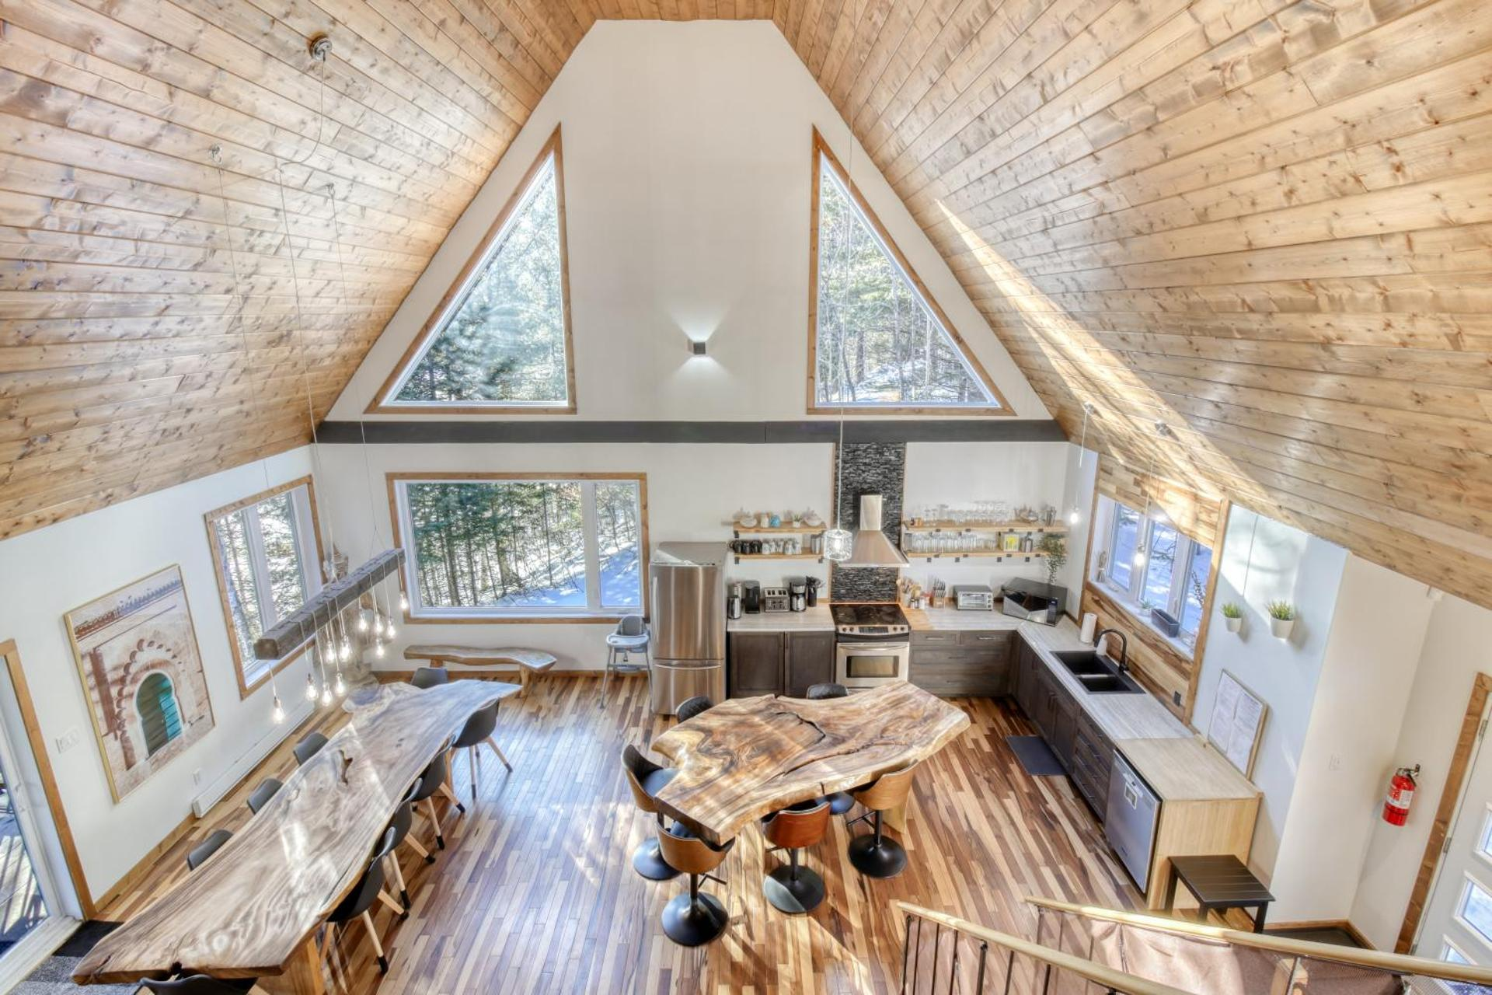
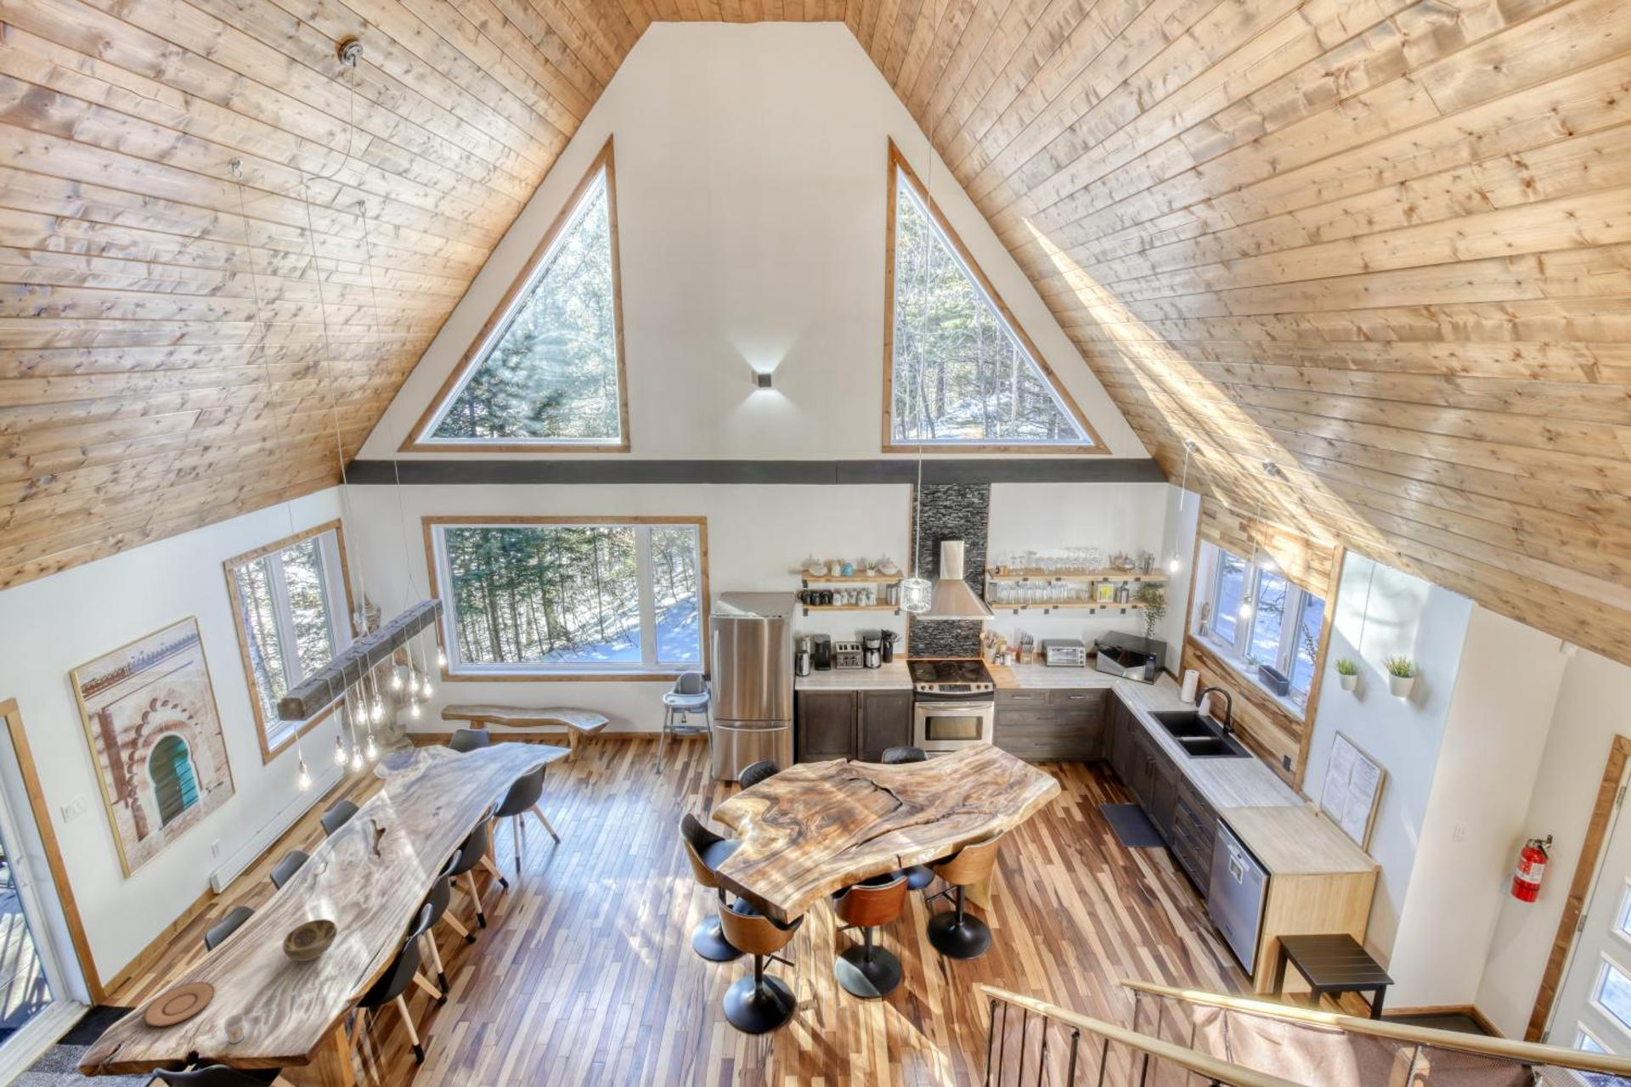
+ cup [222,1014,245,1045]
+ plate [143,981,216,1028]
+ decorative bowl [282,918,339,962]
